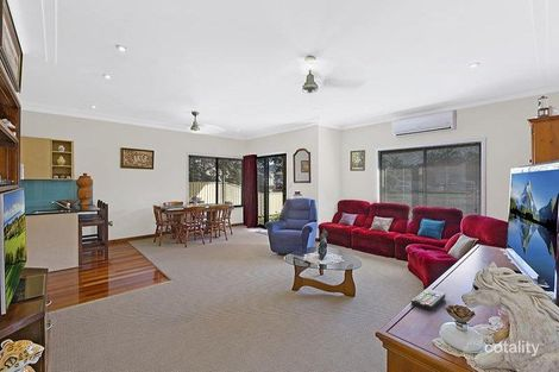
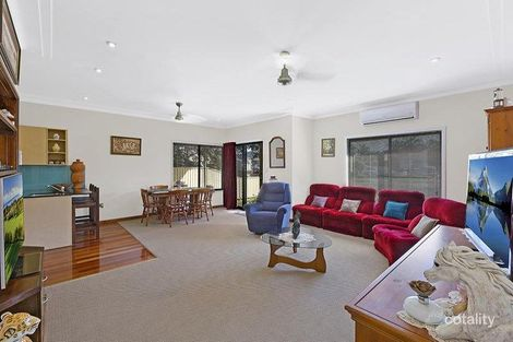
- remote control [410,288,446,313]
